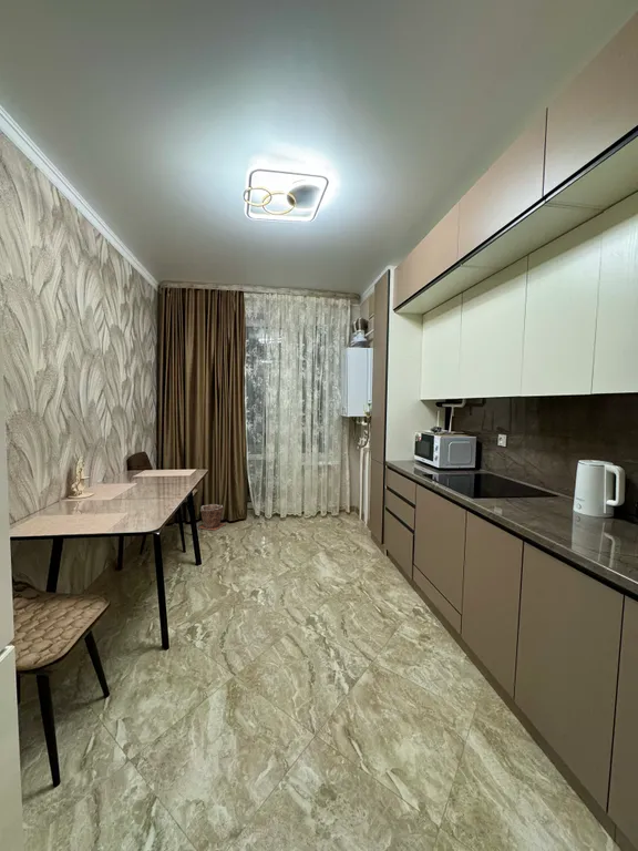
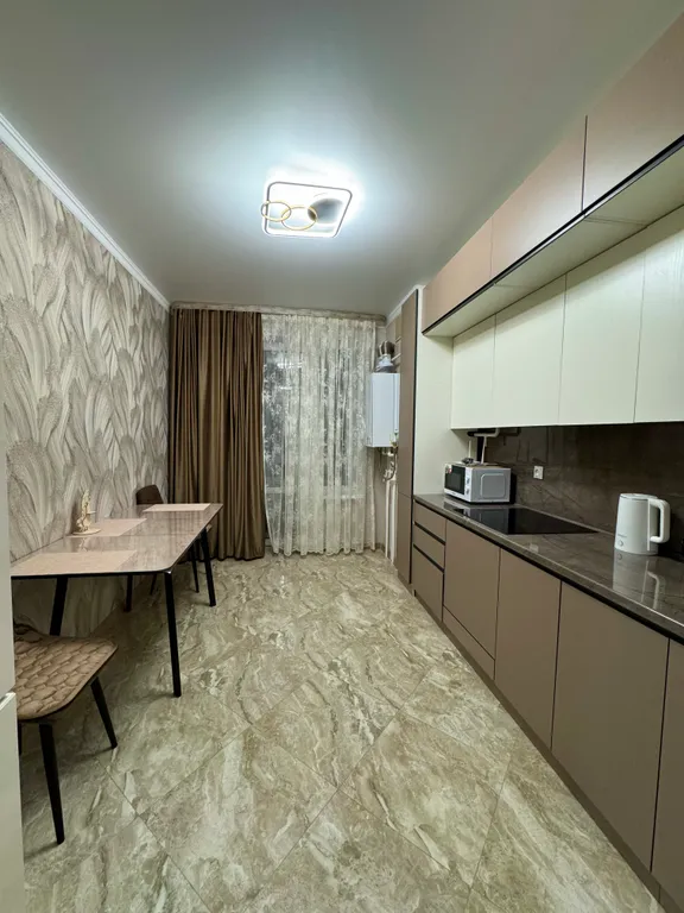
- plant pot [197,503,226,532]
